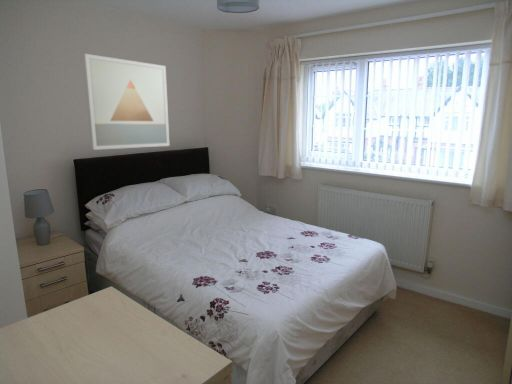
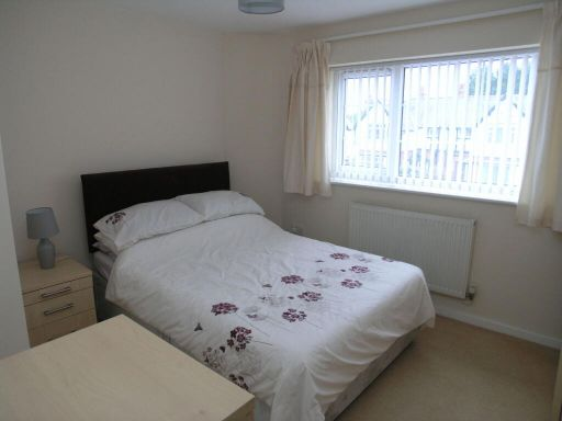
- wall art [82,53,171,151]
